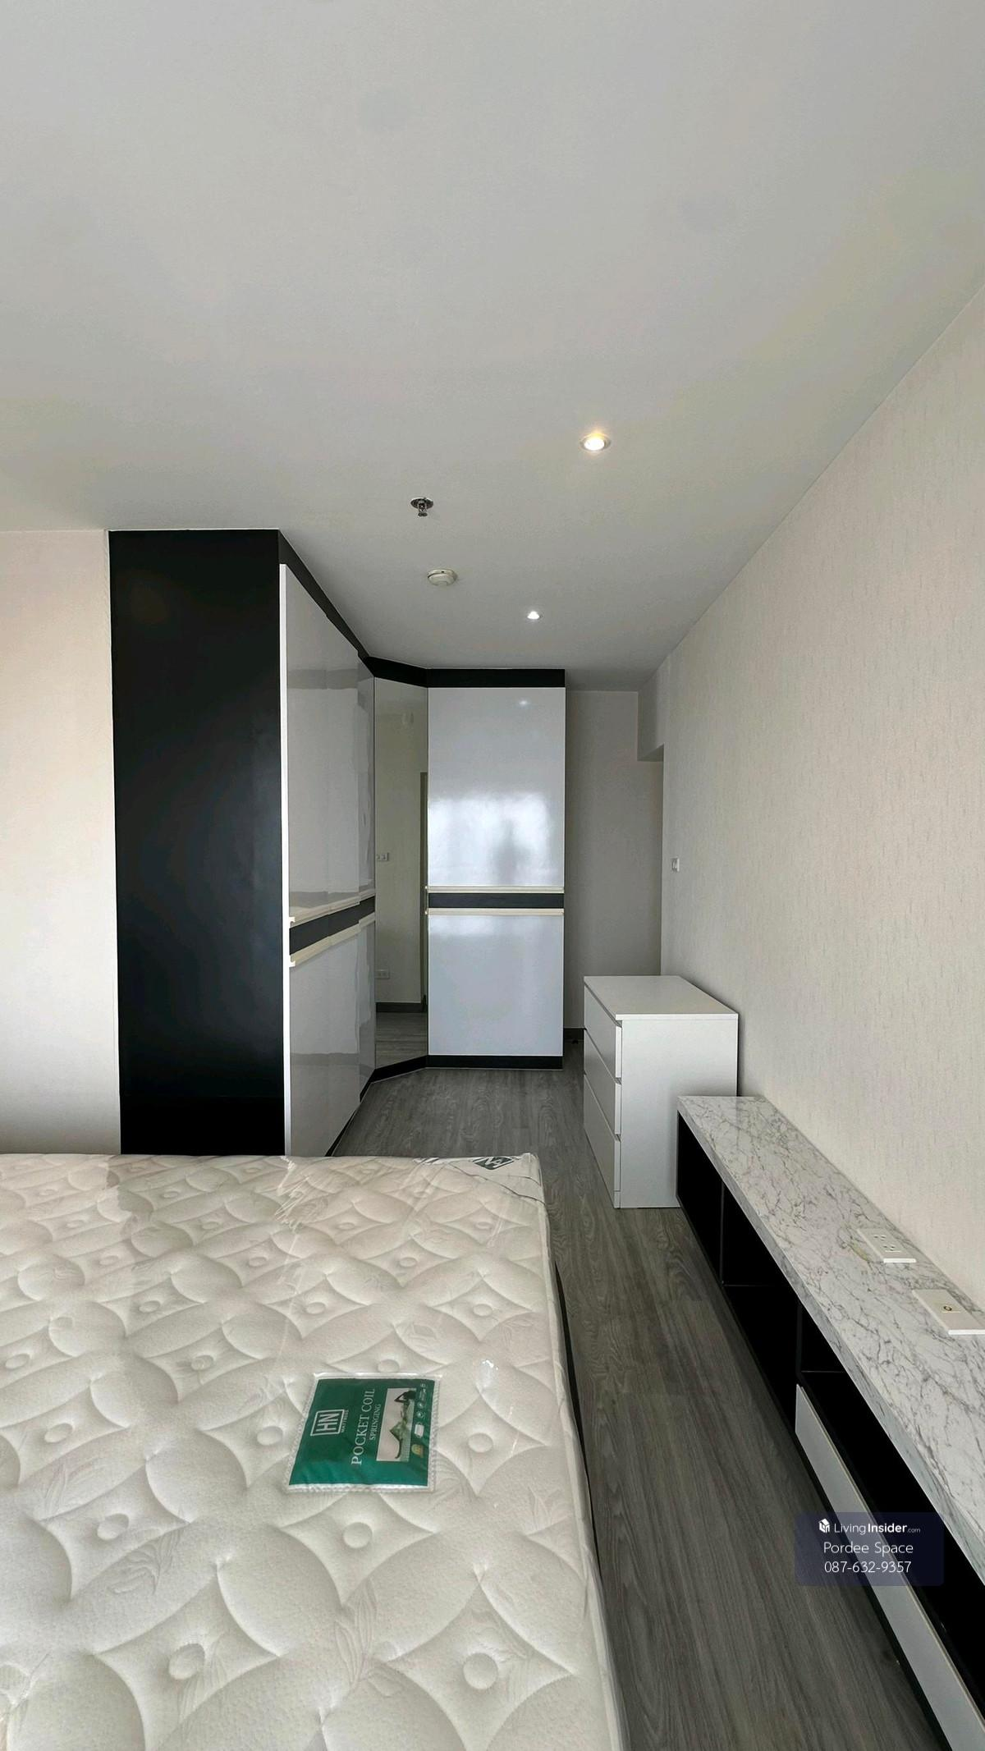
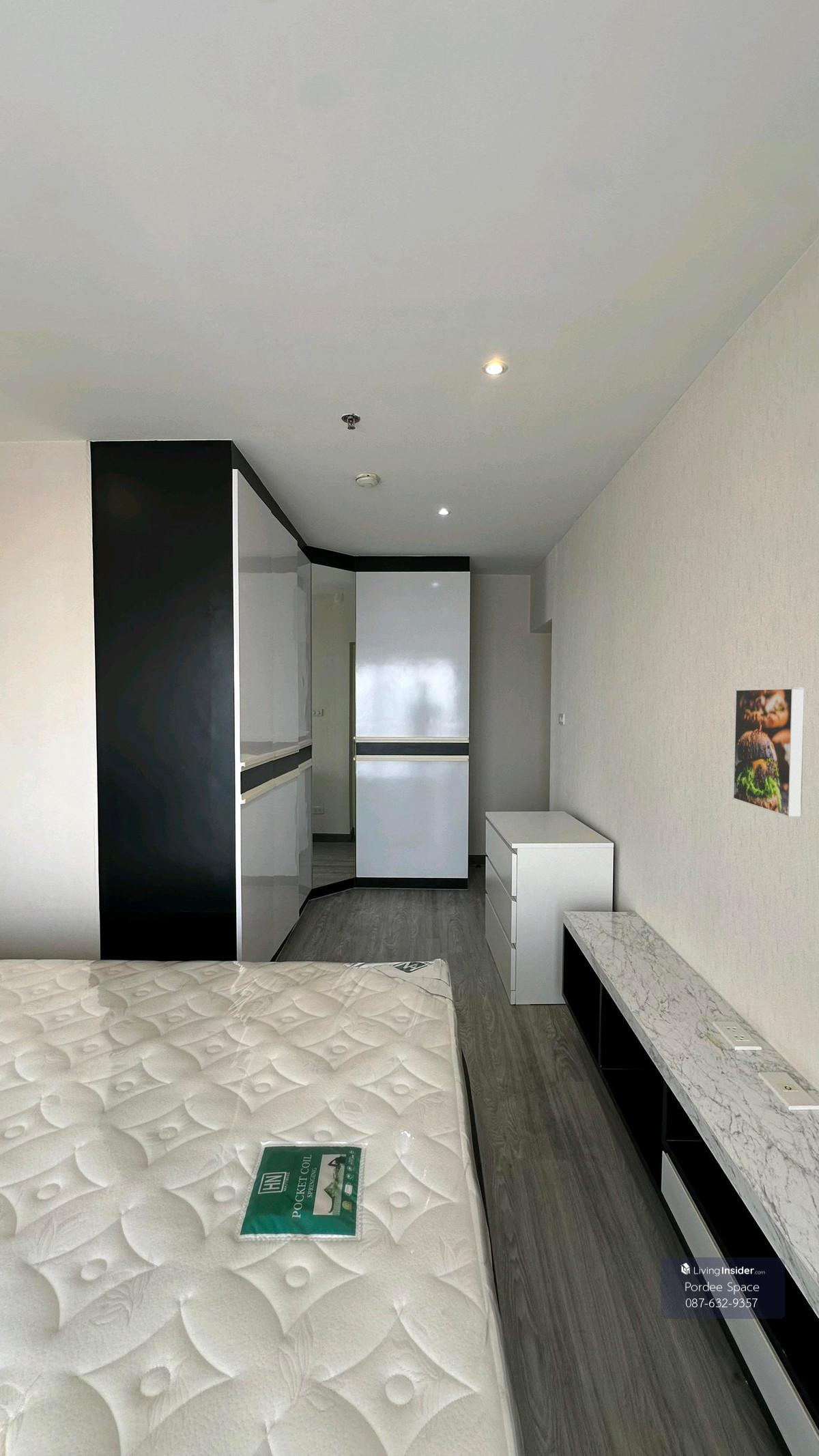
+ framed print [732,687,806,818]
